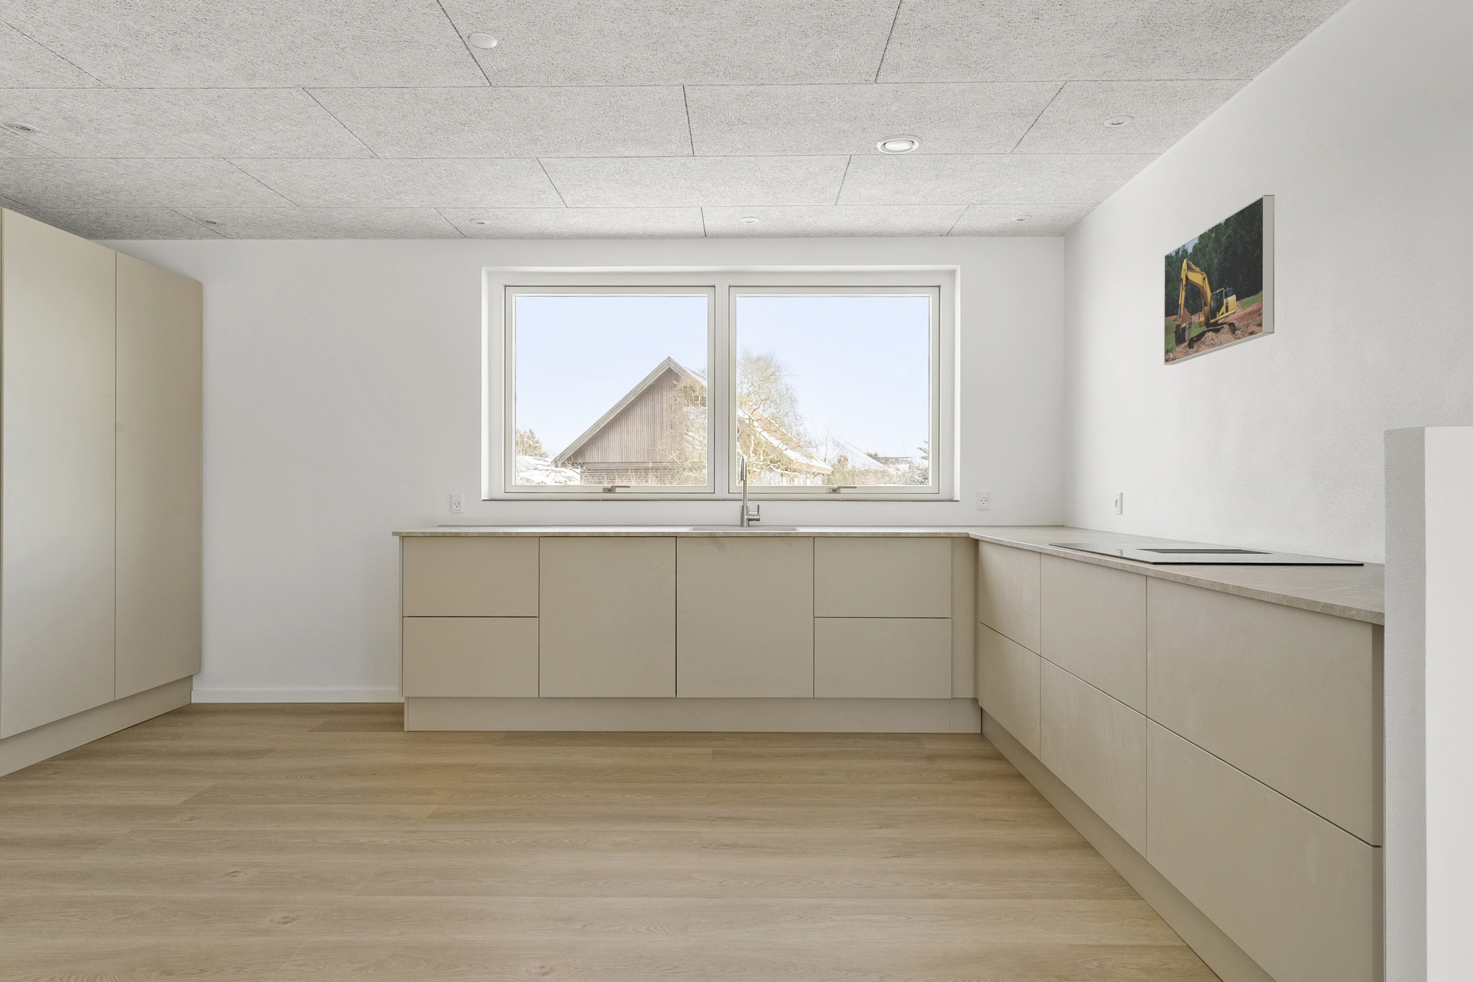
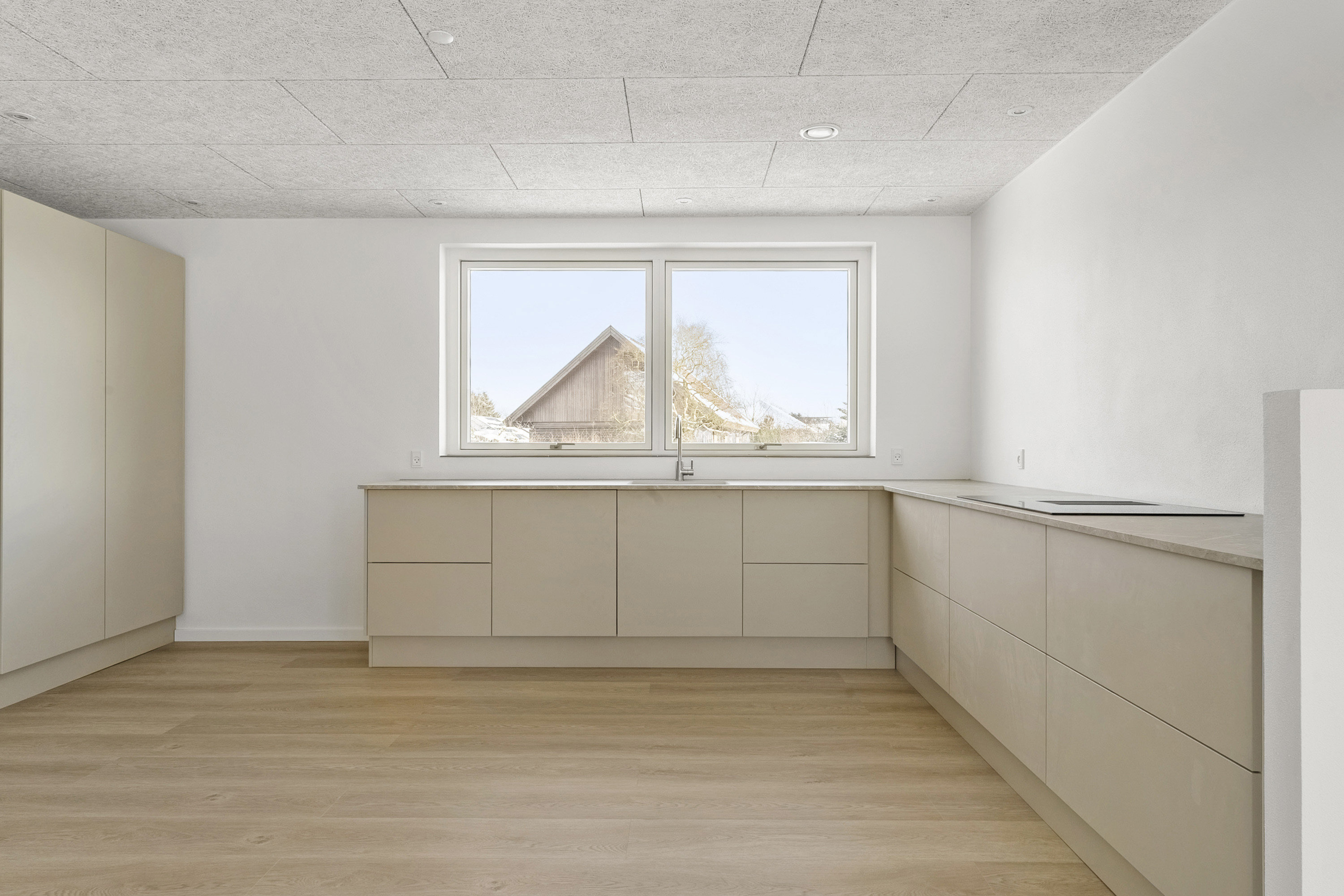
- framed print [1164,194,1275,365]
